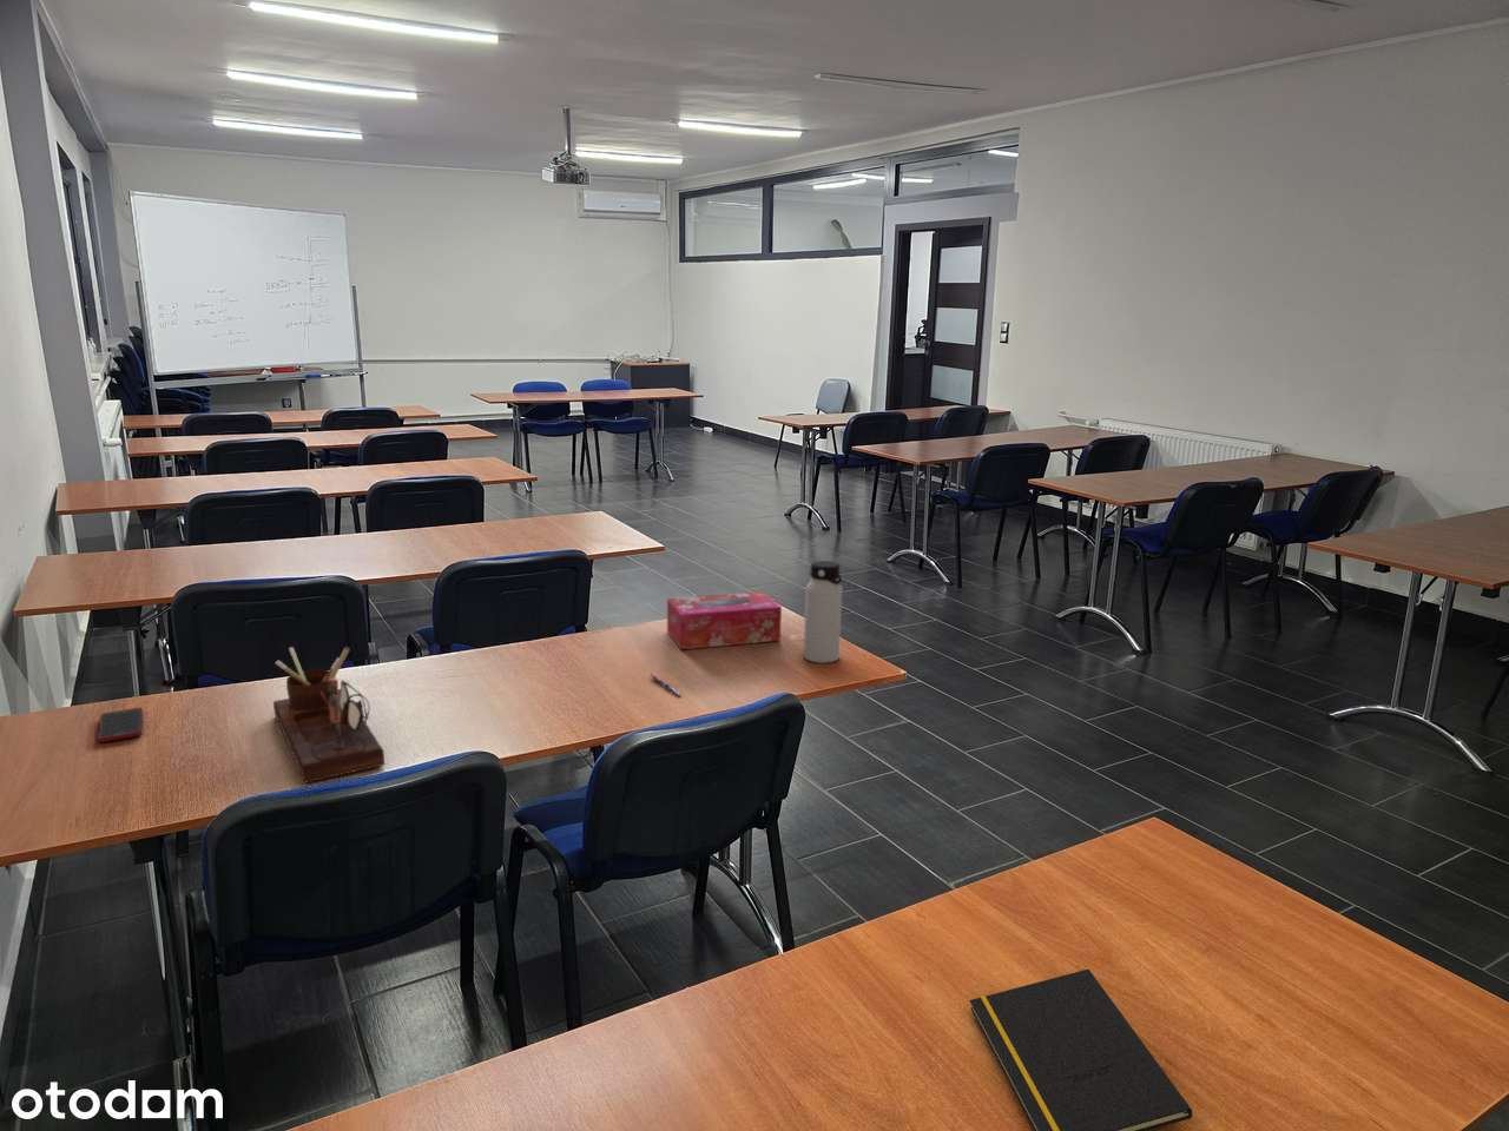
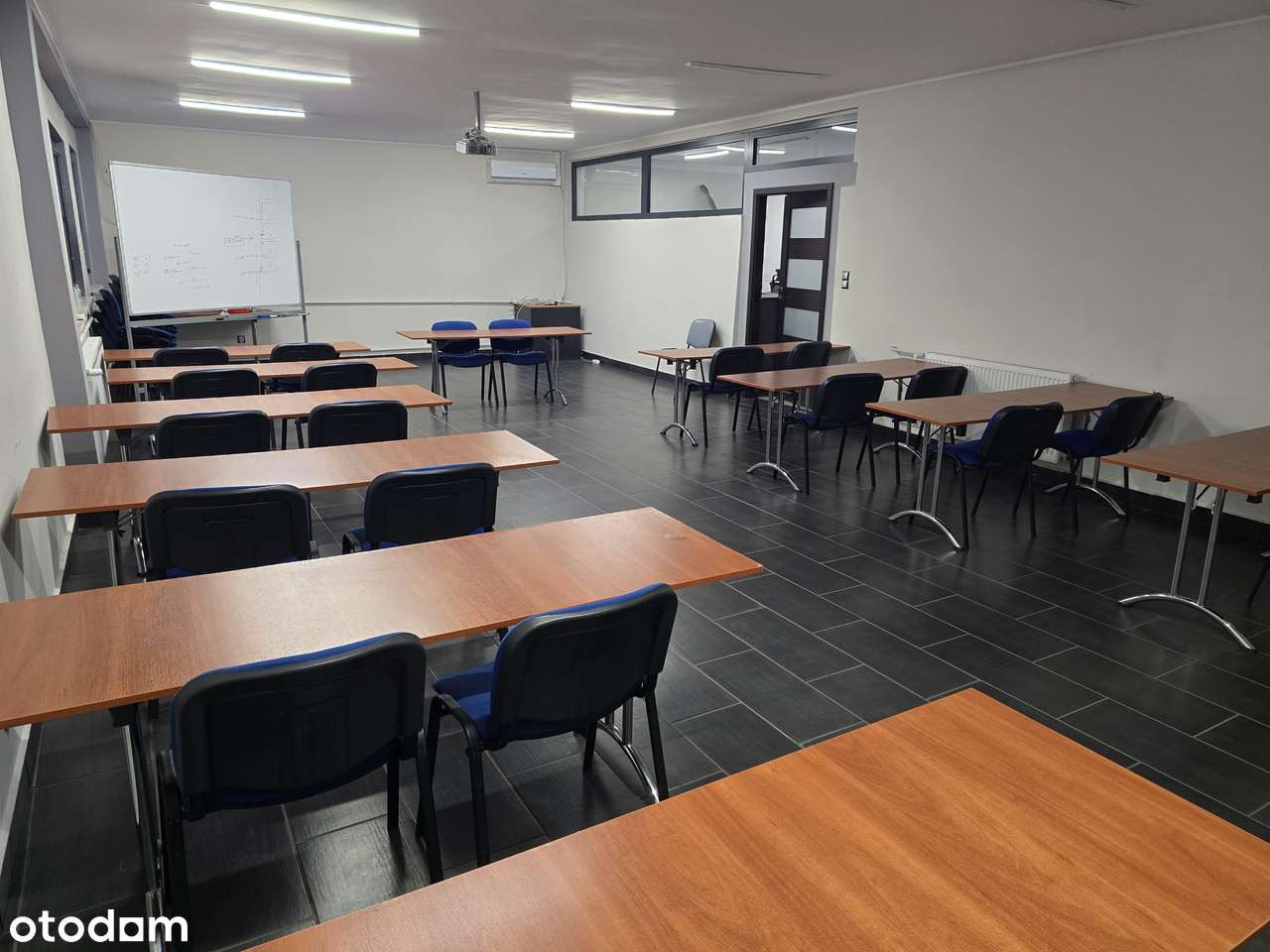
- notepad [970,968,1193,1131]
- pen [650,672,682,697]
- tissue box [667,590,783,650]
- cell phone [96,707,144,744]
- desk organizer [272,645,385,784]
- water bottle [802,560,844,663]
